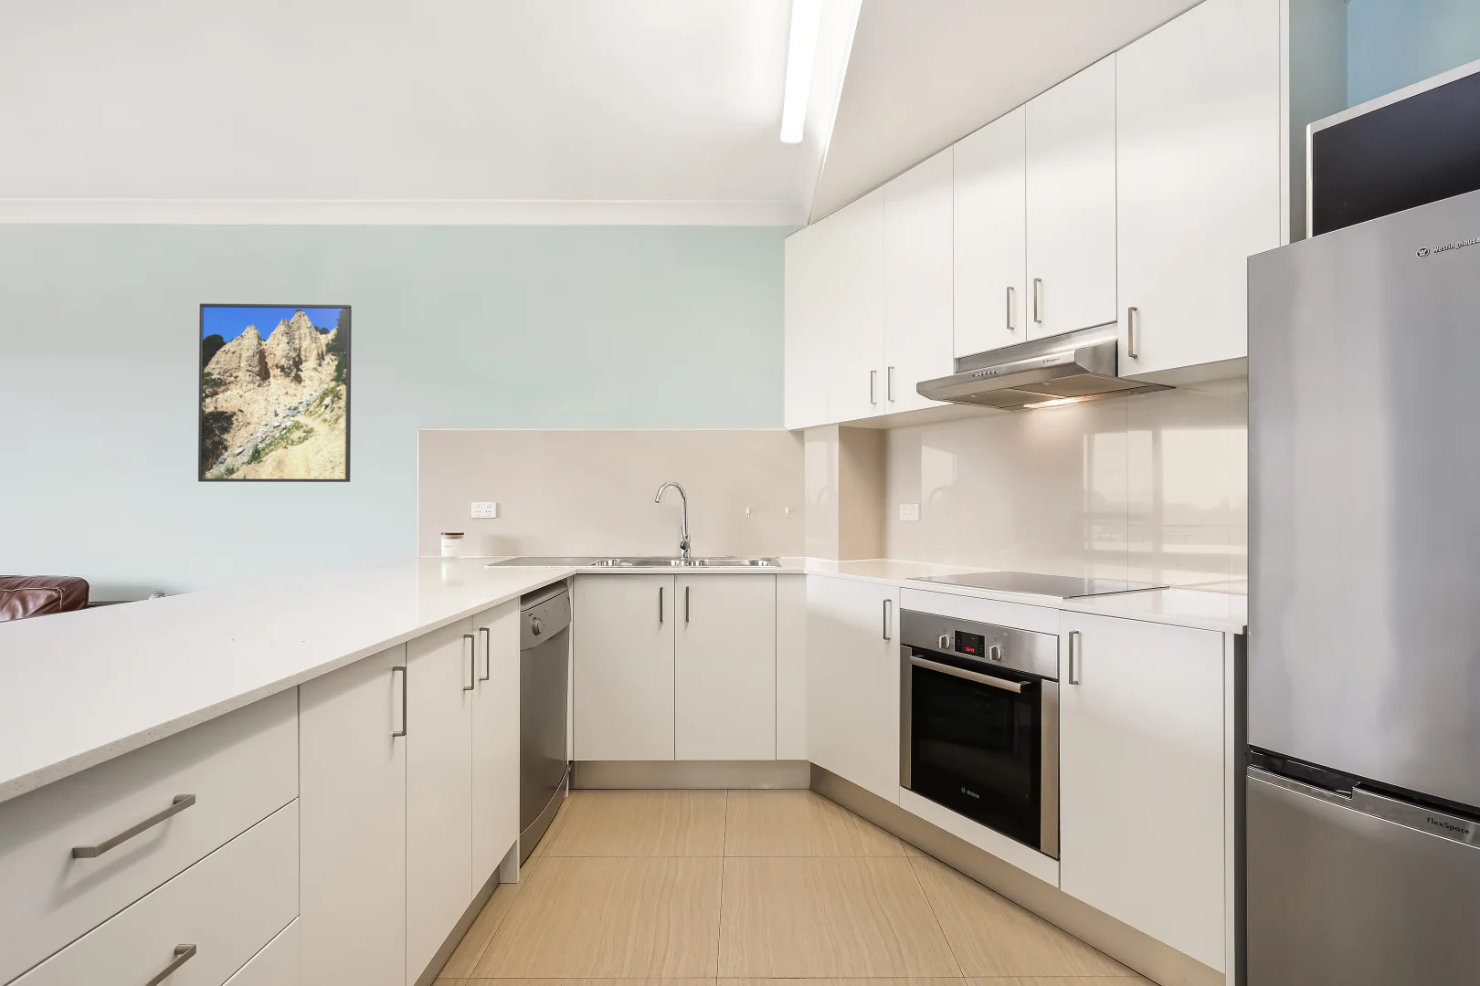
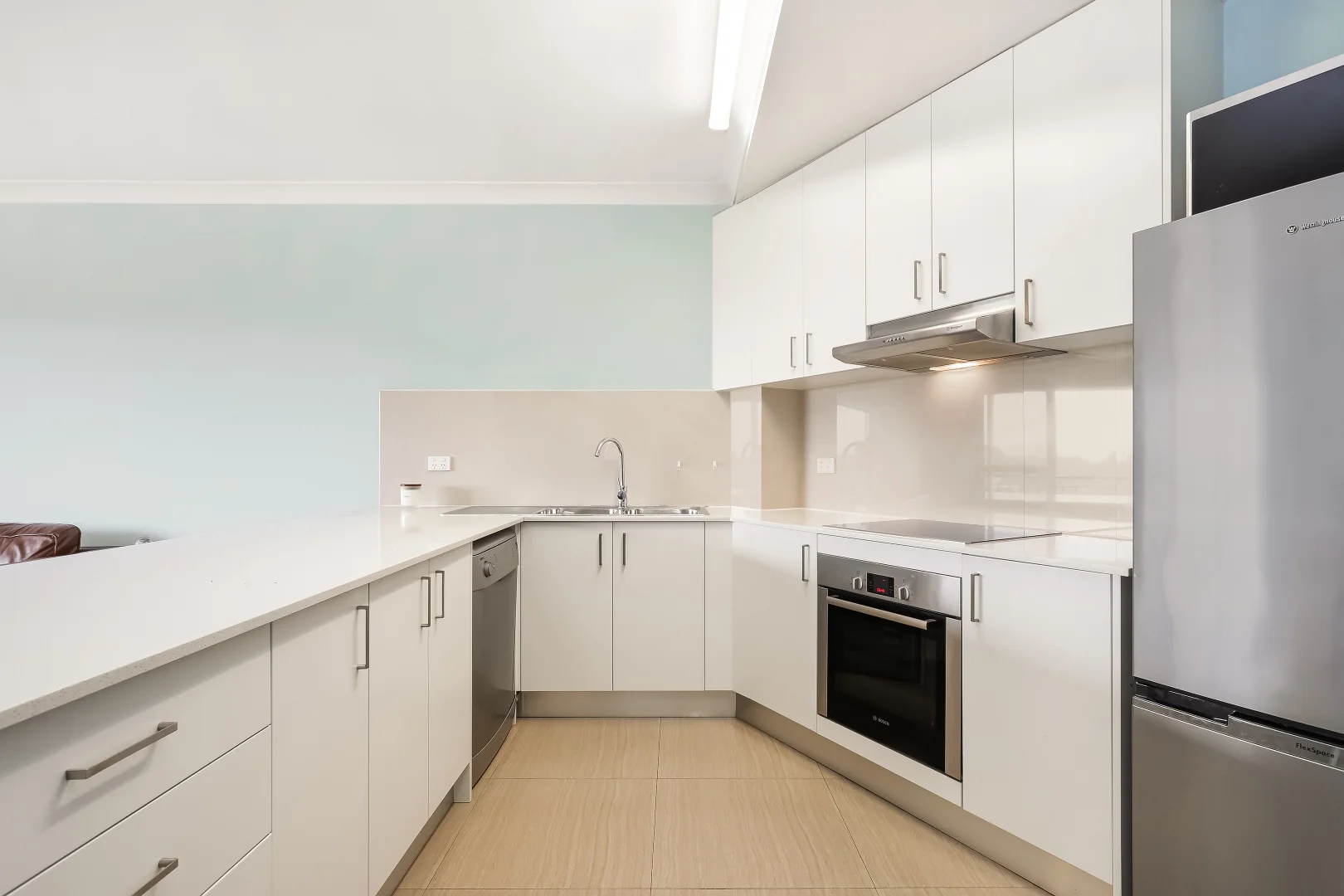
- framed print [197,303,352,483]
